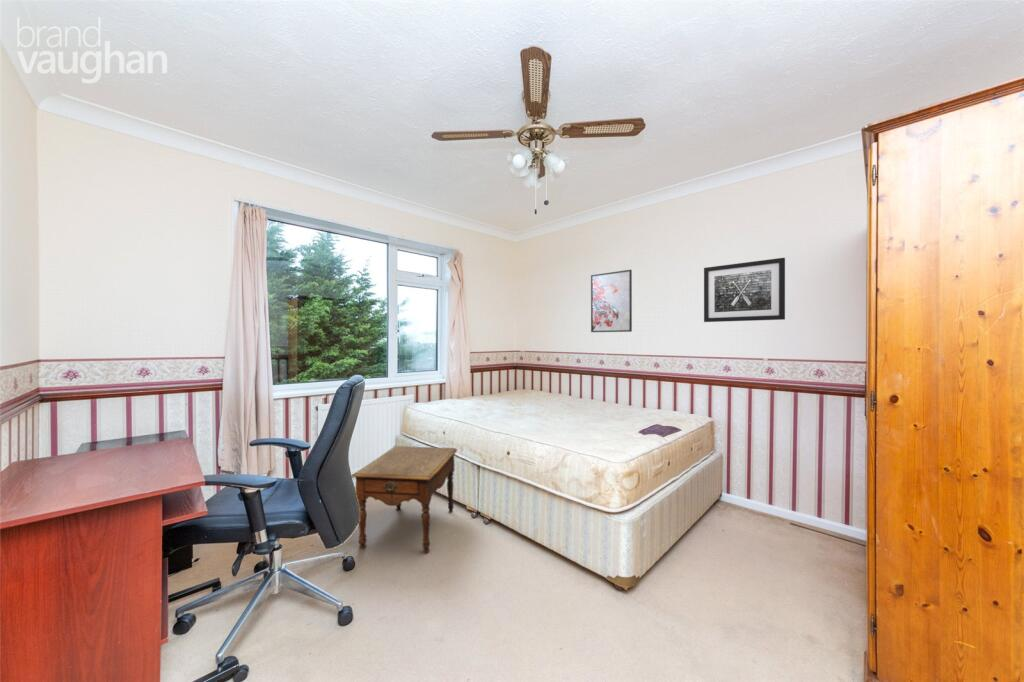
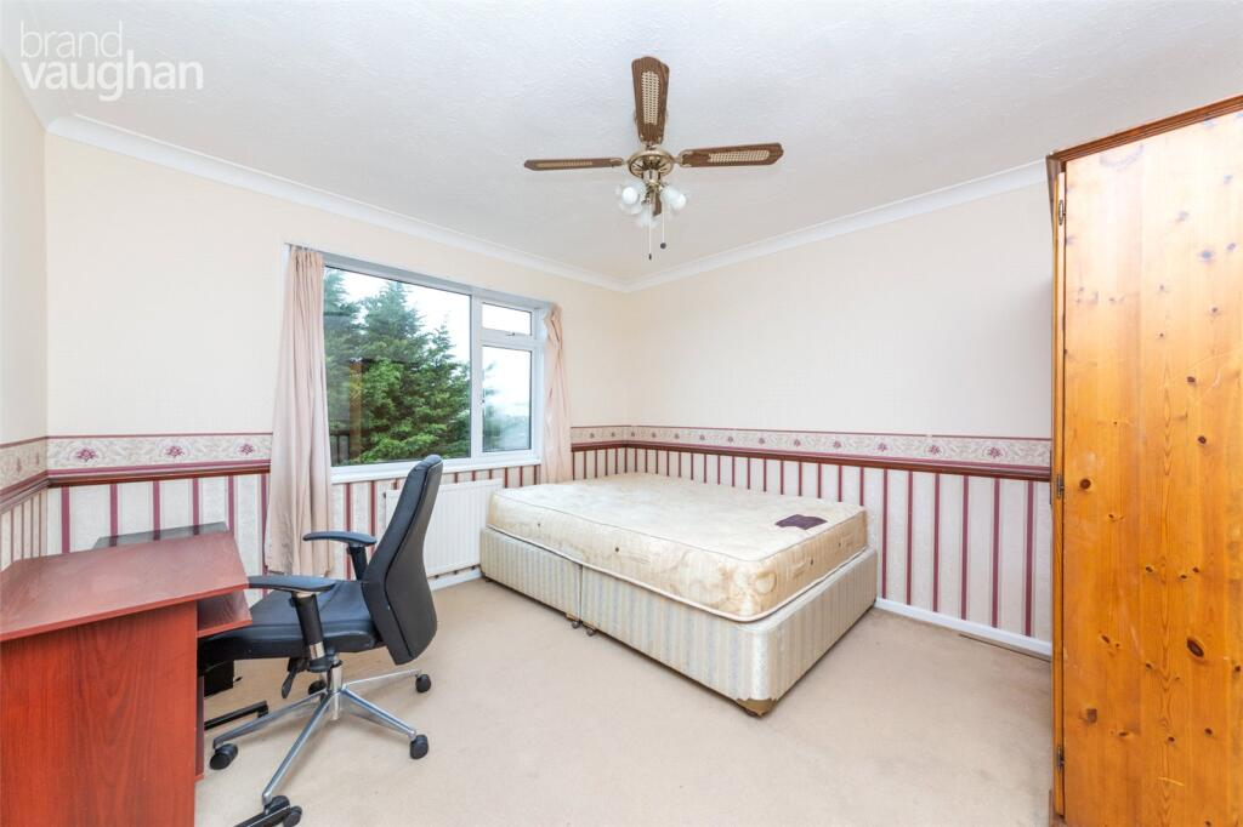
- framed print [590,269,633,333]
- side table [350,445,458,553]
- wall art [703,257,786,323]
